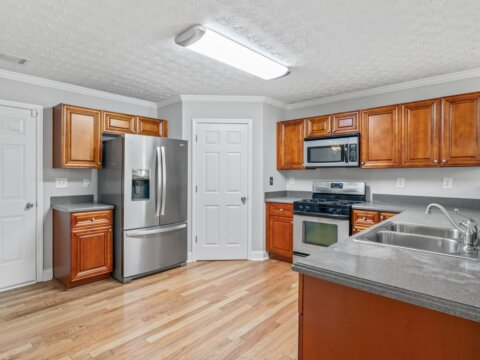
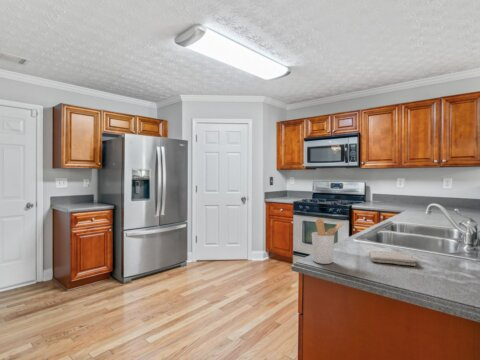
+ utensil holder [311,218,345,265]
+ washcloth [368,249,418,267]
